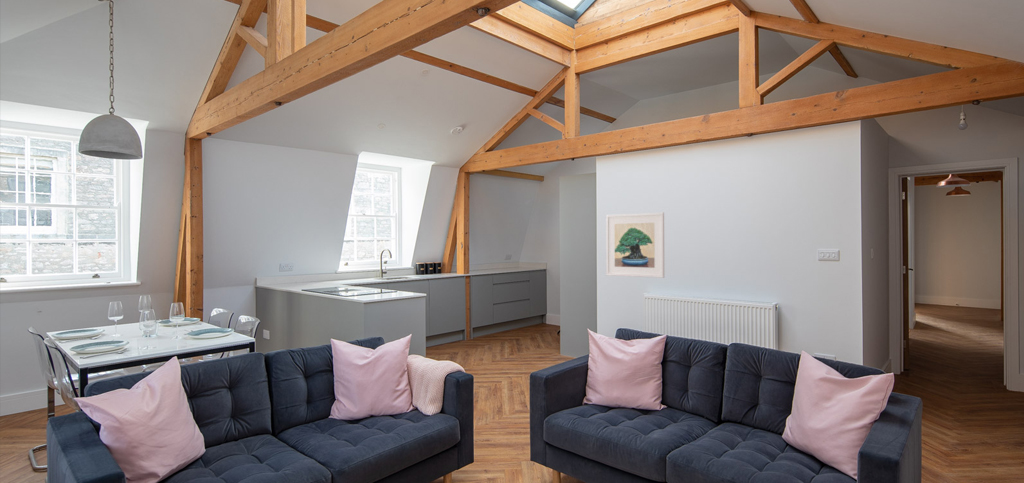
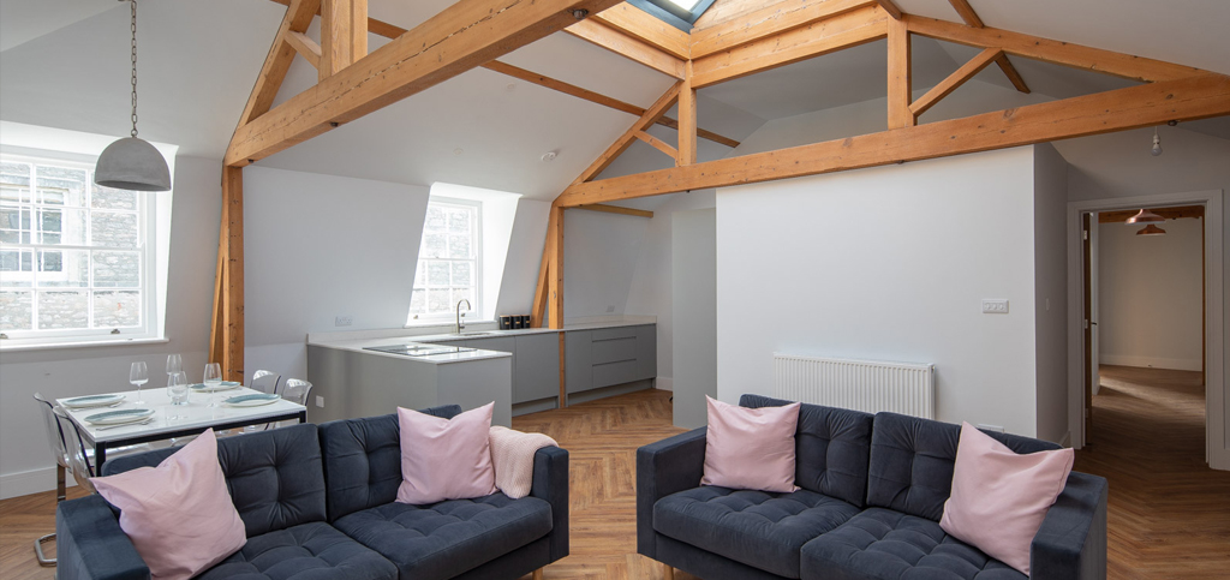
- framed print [605,212,665,279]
